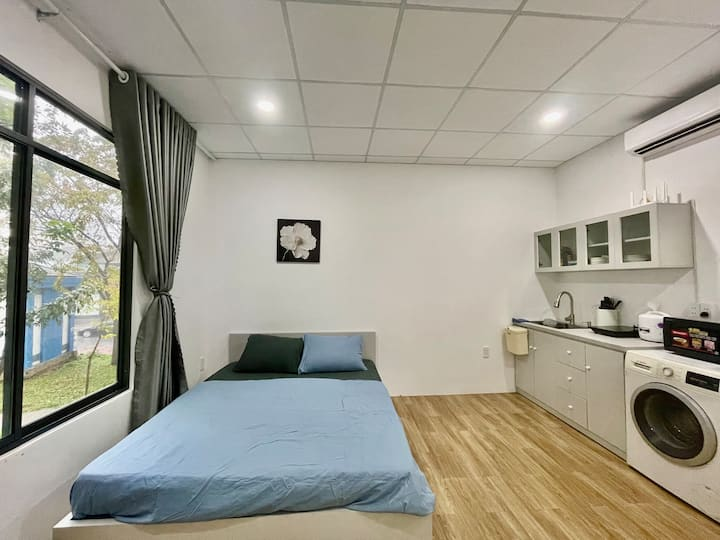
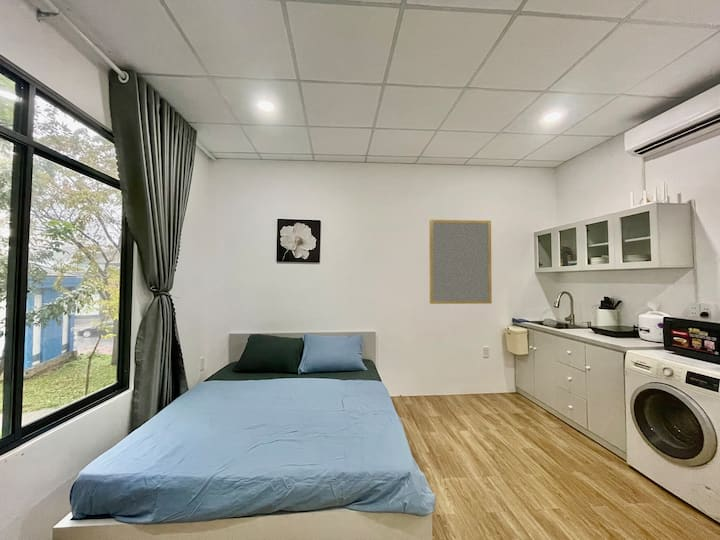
+ home mirror [429,219,493,305]
